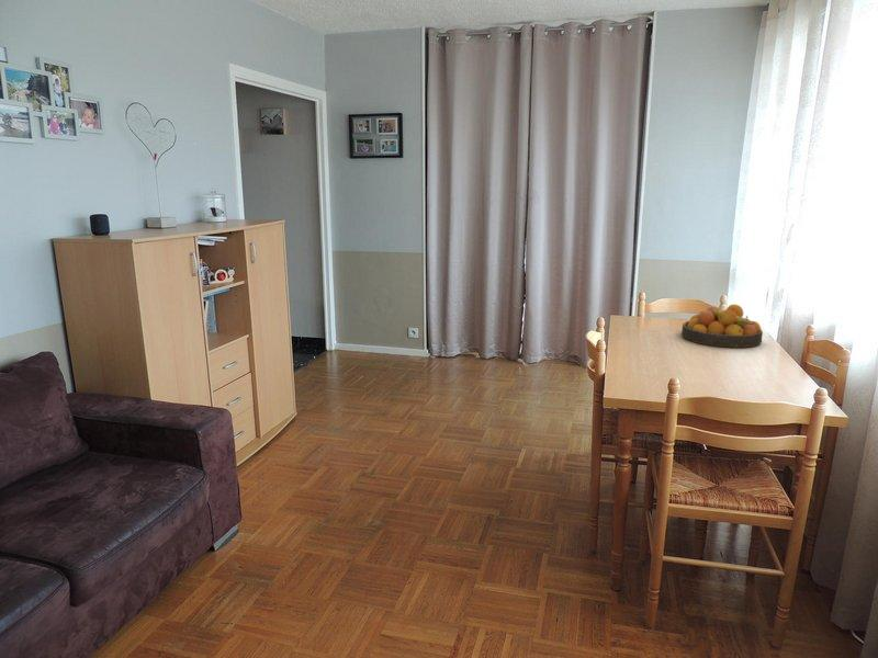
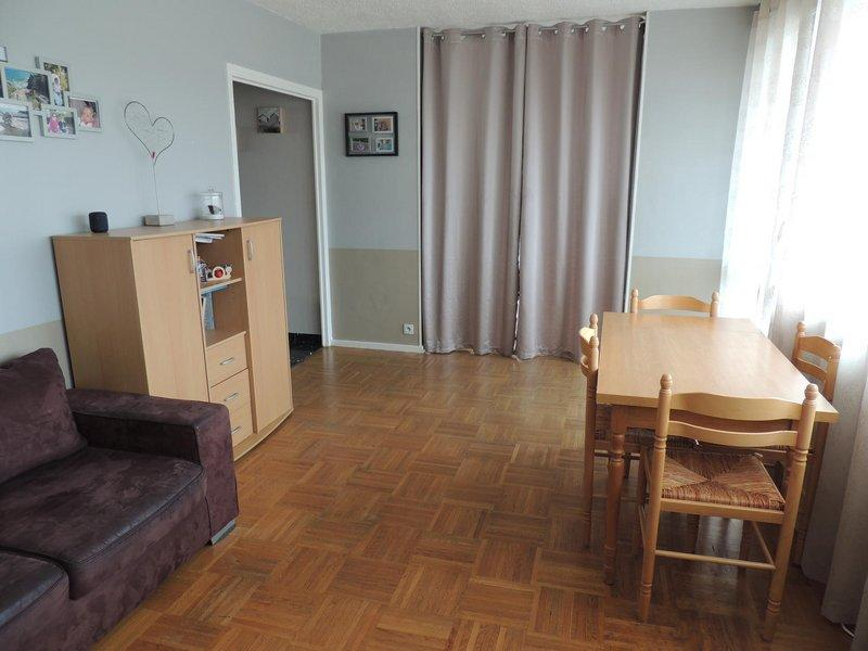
- fruit bowl [680,303,764,349]
